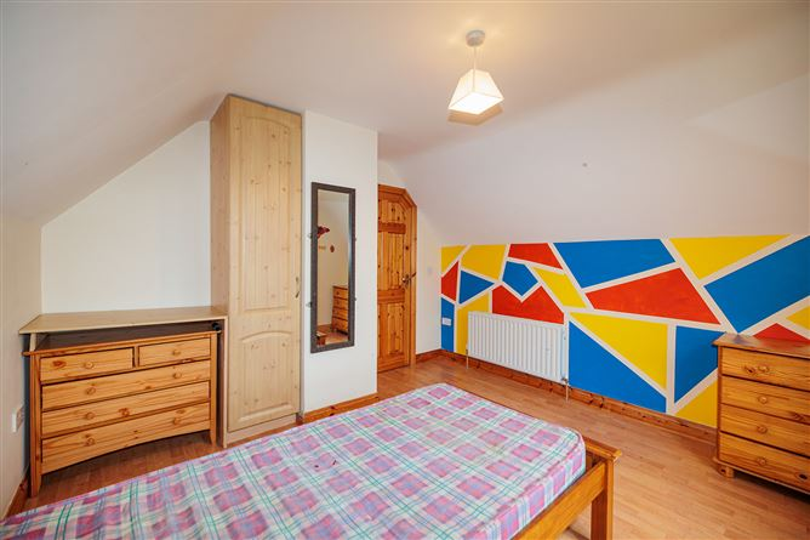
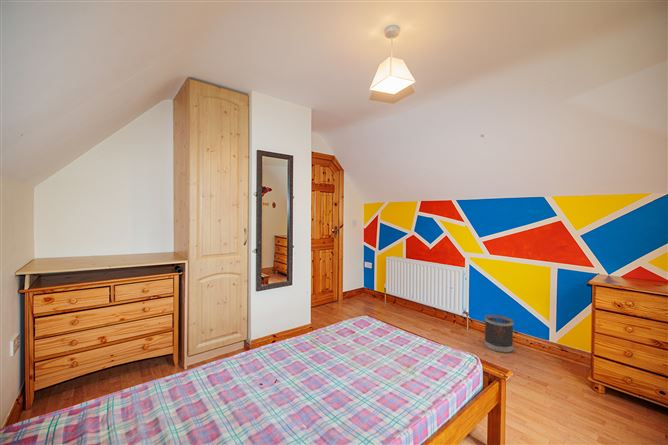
+ wastebasket [484,314,514,354]
